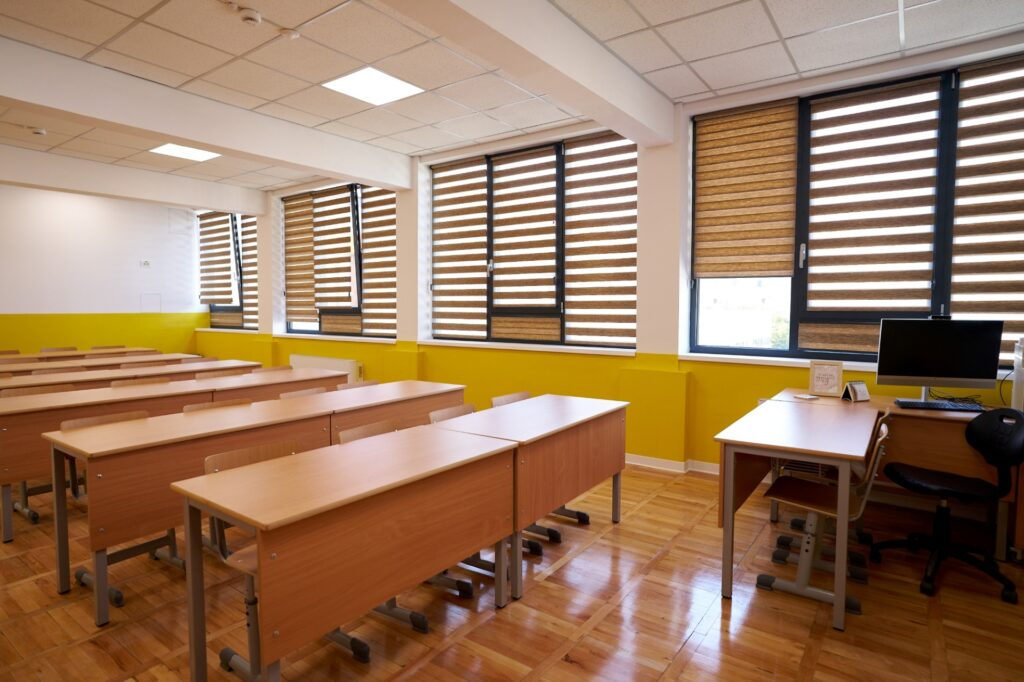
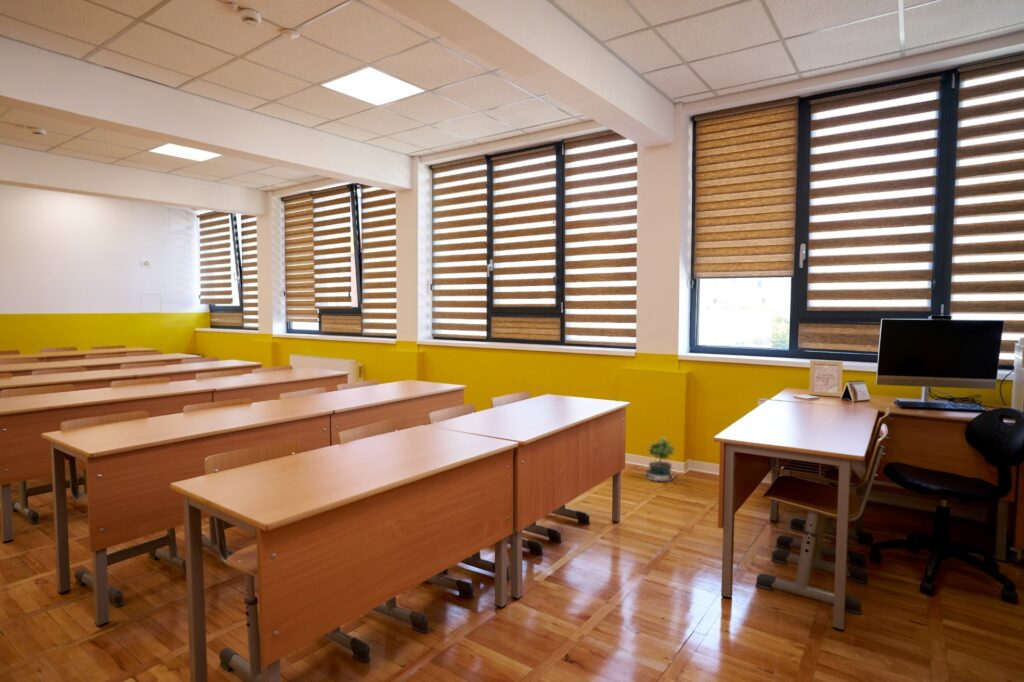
+ potted plant [644,436,678,486]
